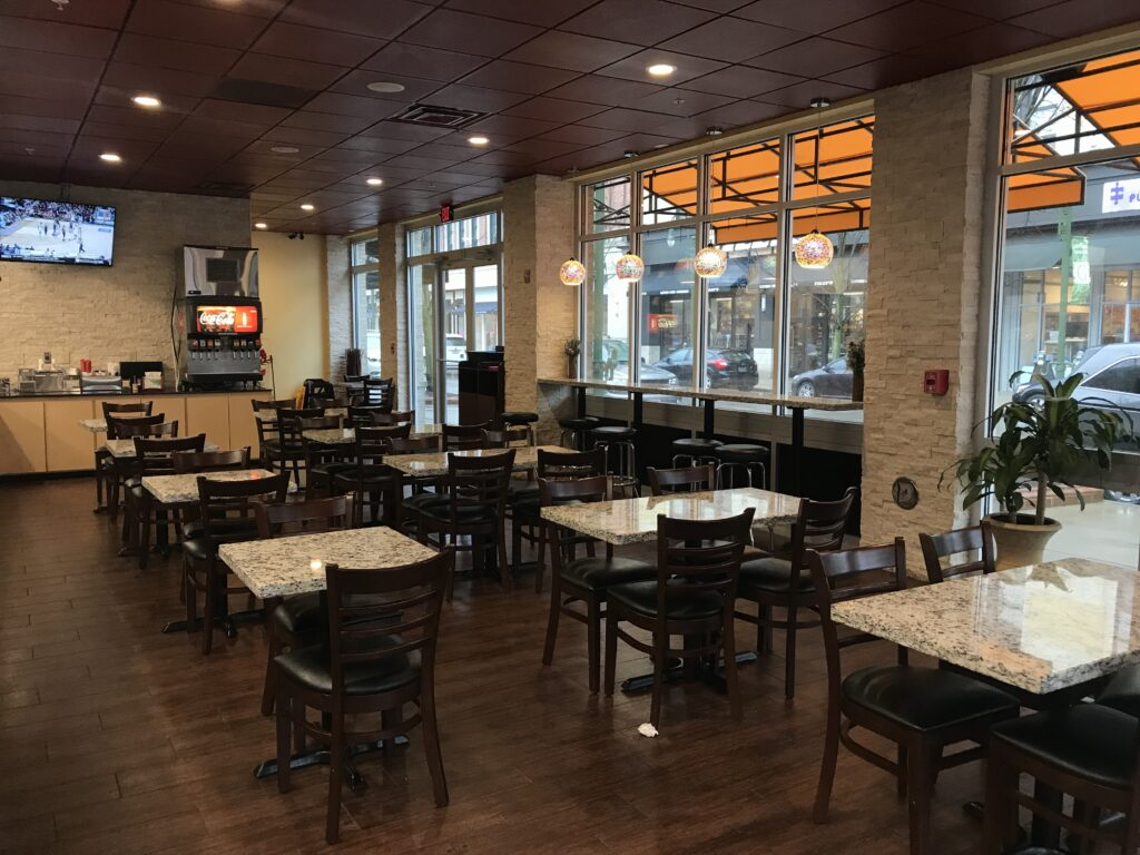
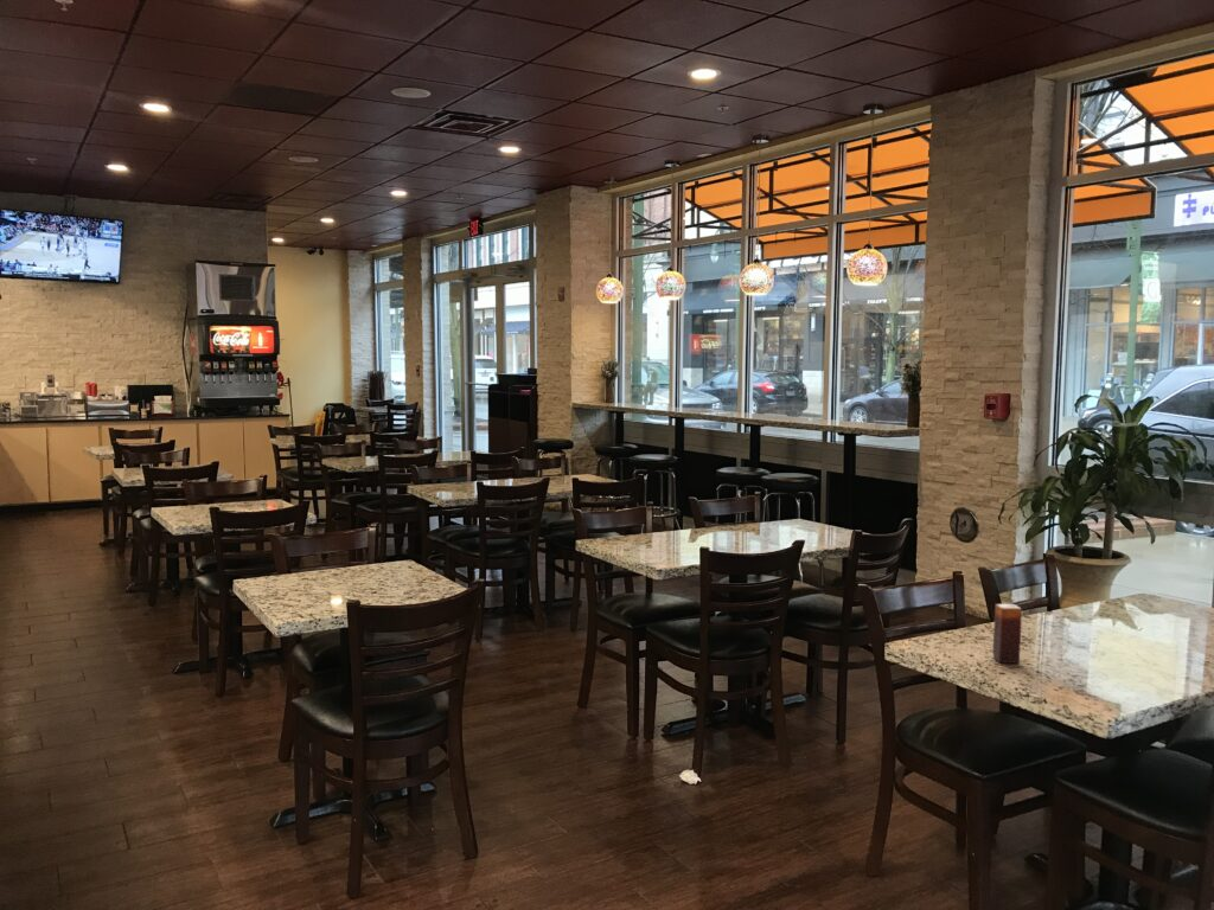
+ candle [991,603,1023,665]
